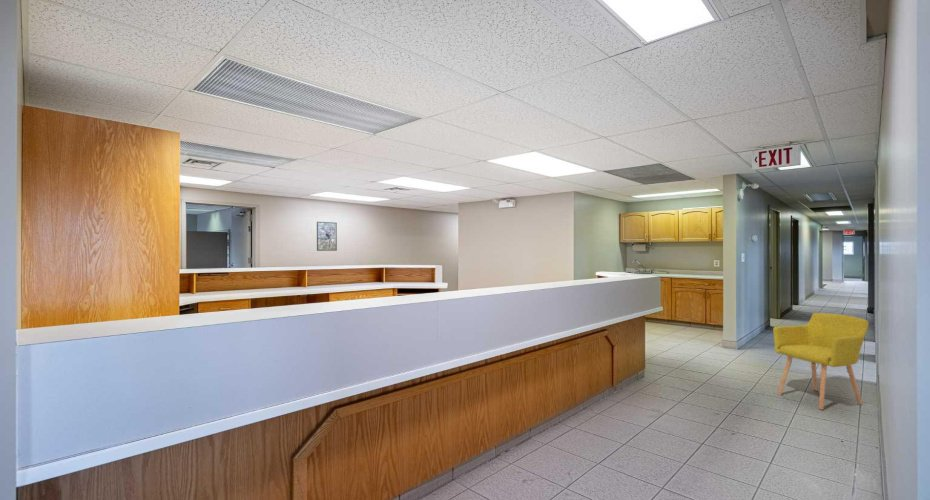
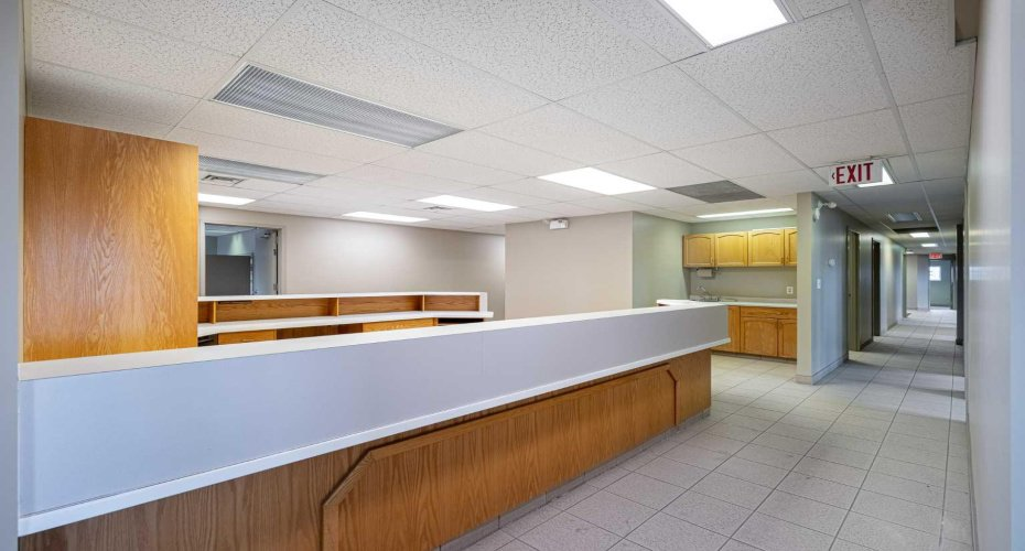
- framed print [316,221,338,252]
- chair [772,312,870,411]
